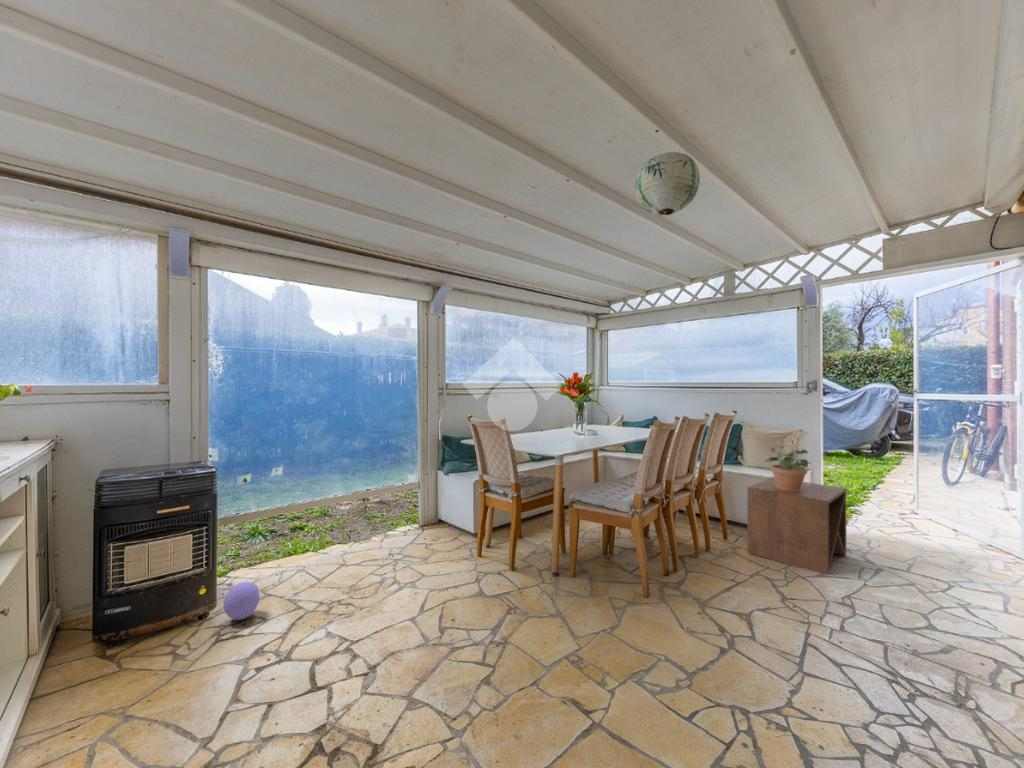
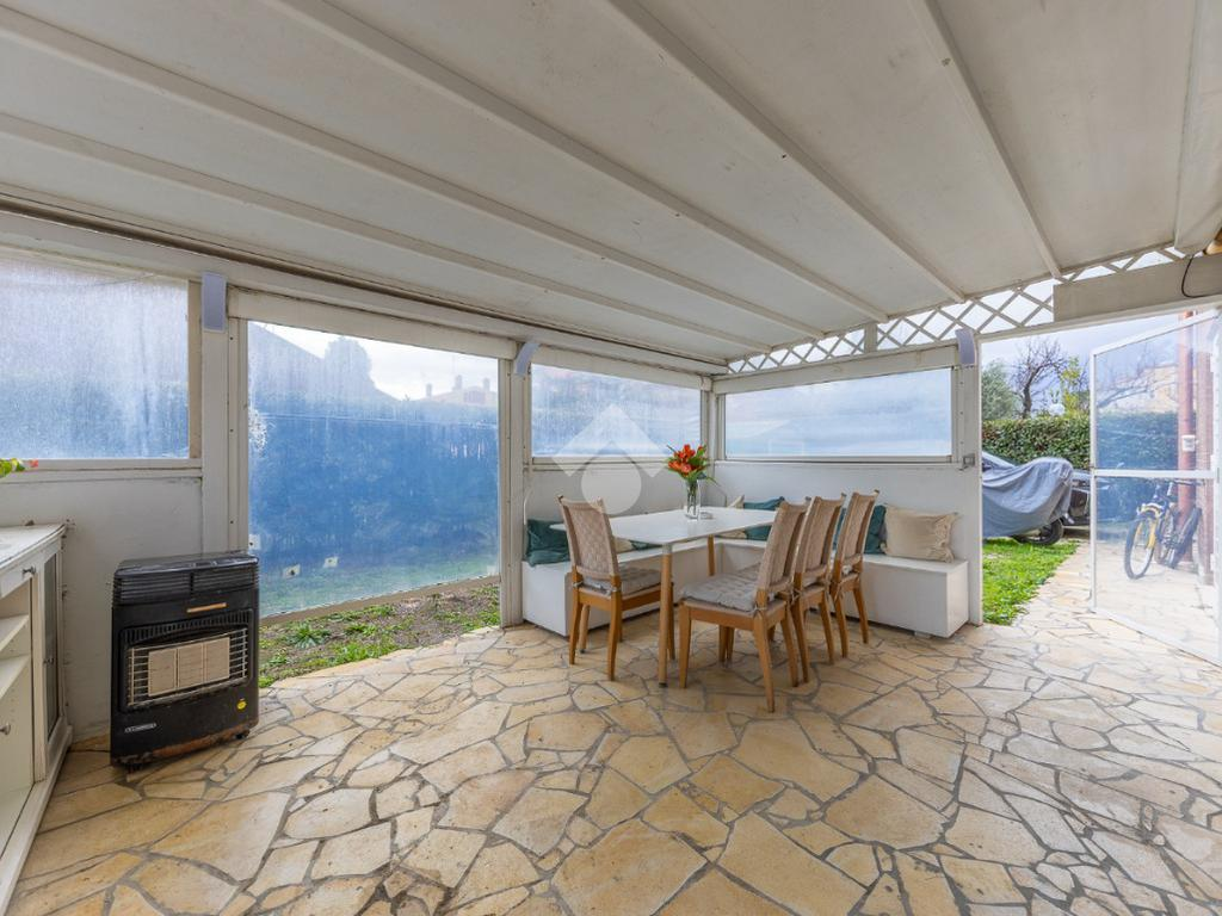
- potted plant [763,443,814,491]
- ball [222,581,261,621]
- paper lantern [634,151,701,217]
- side table [746,476,847,576]
